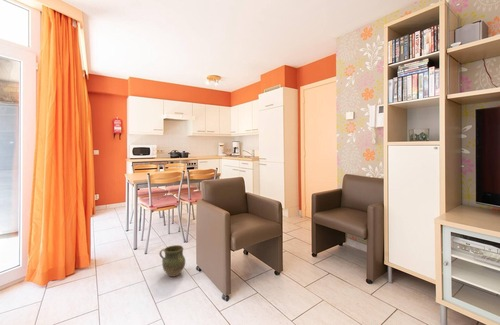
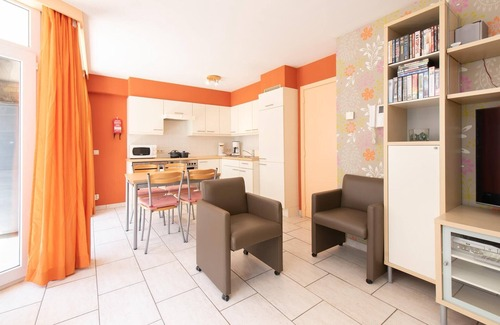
- ceramic jug [158,244,186,278]
